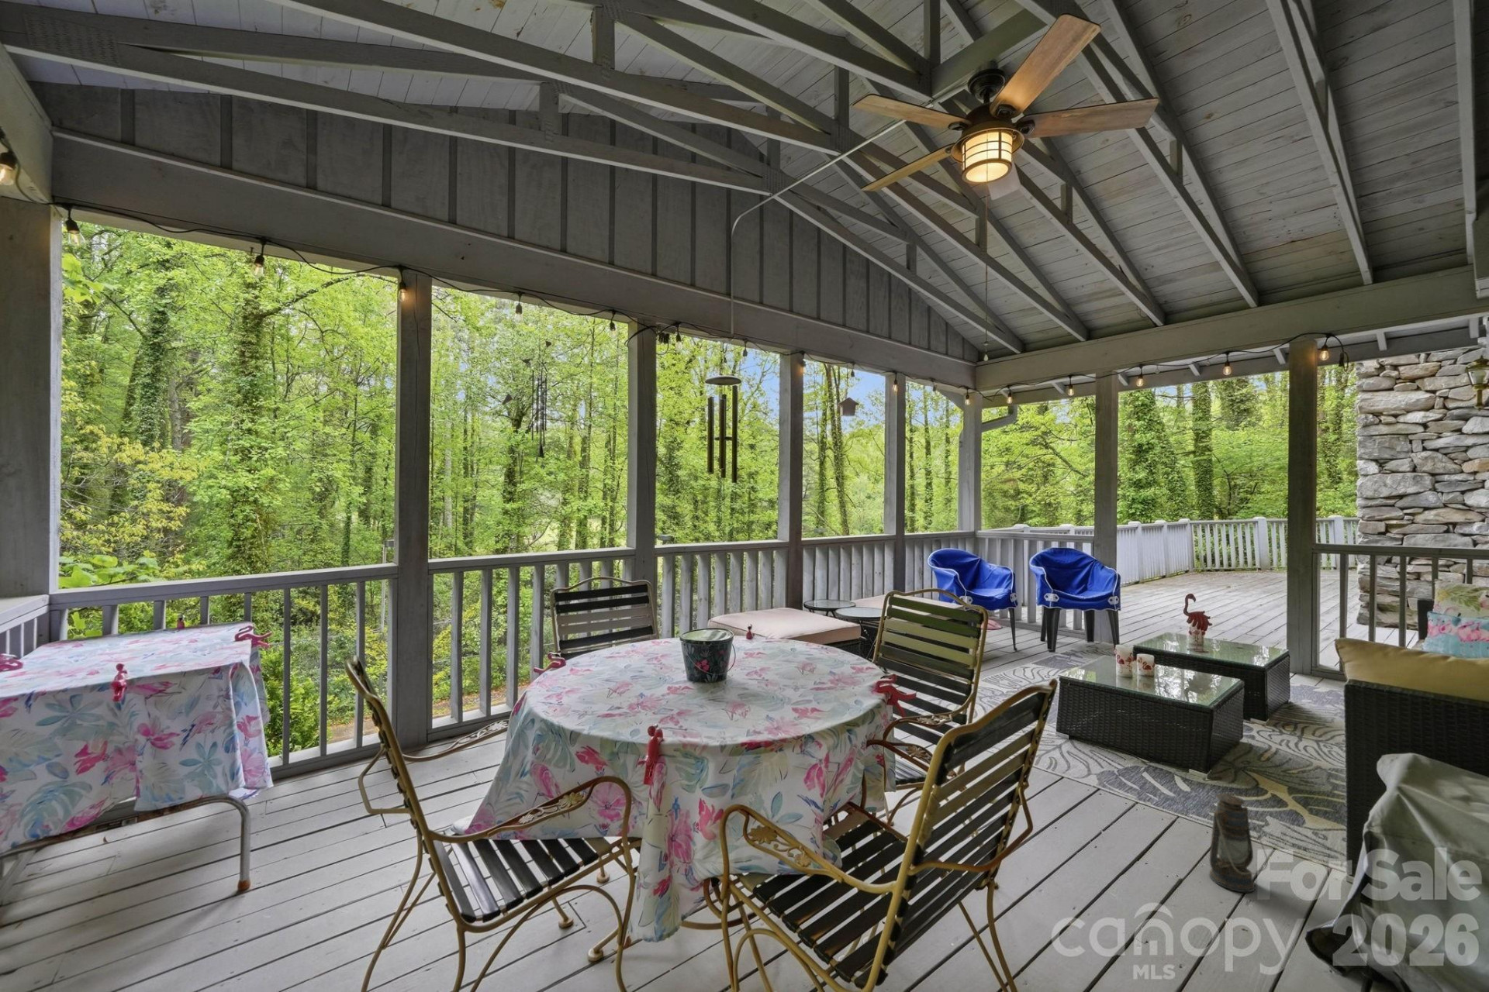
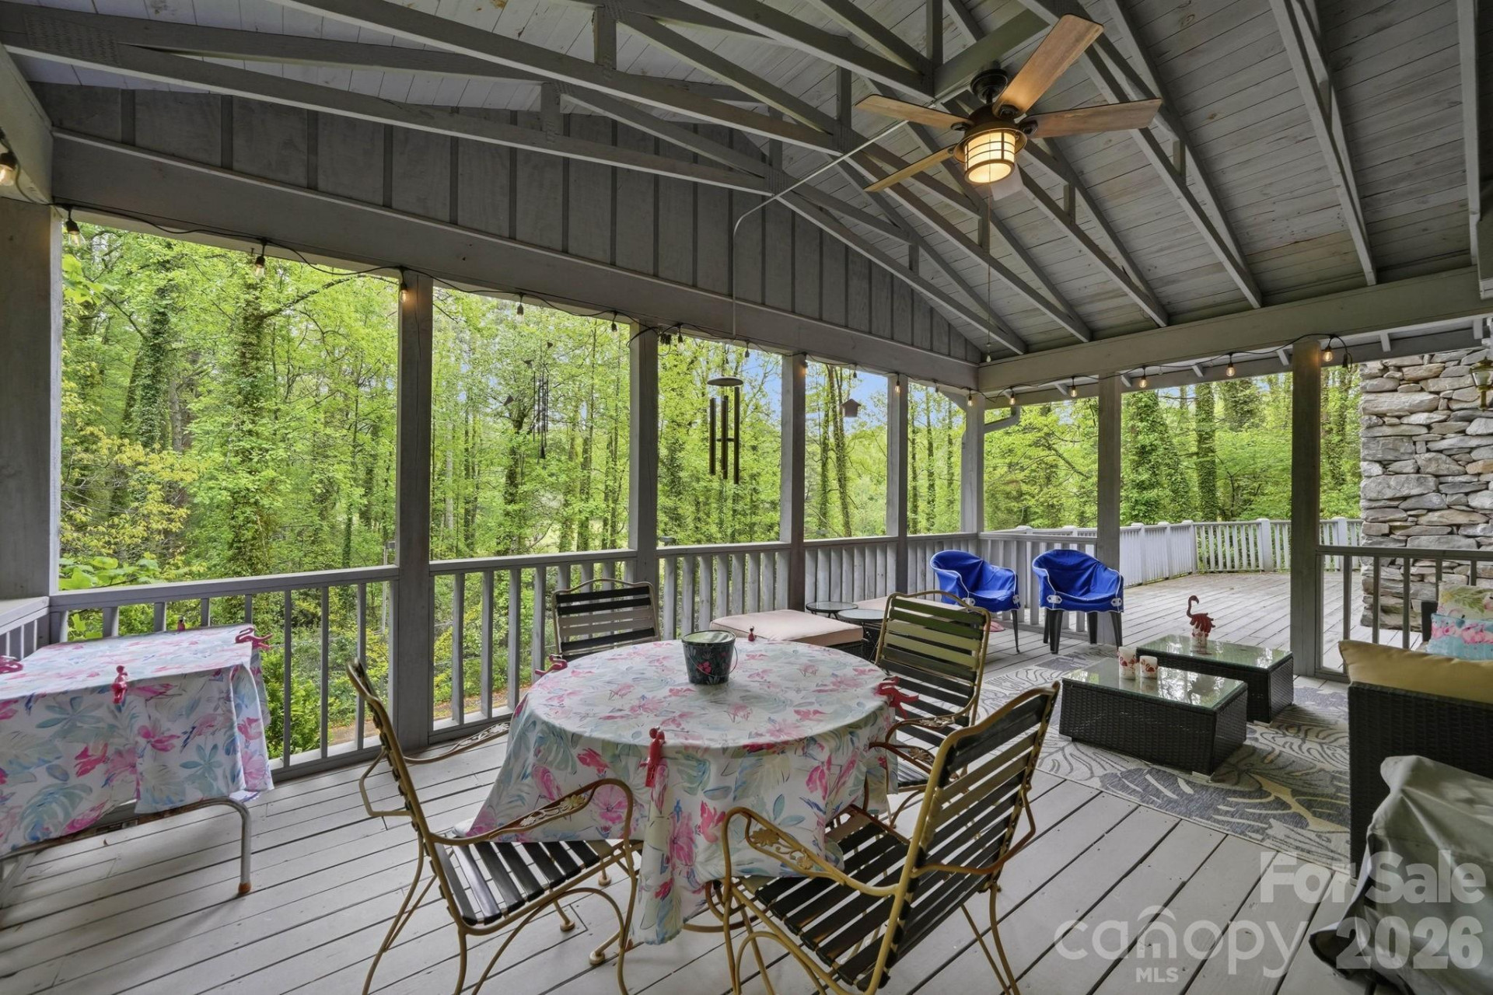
- lantern [1209,793,1269,893]
